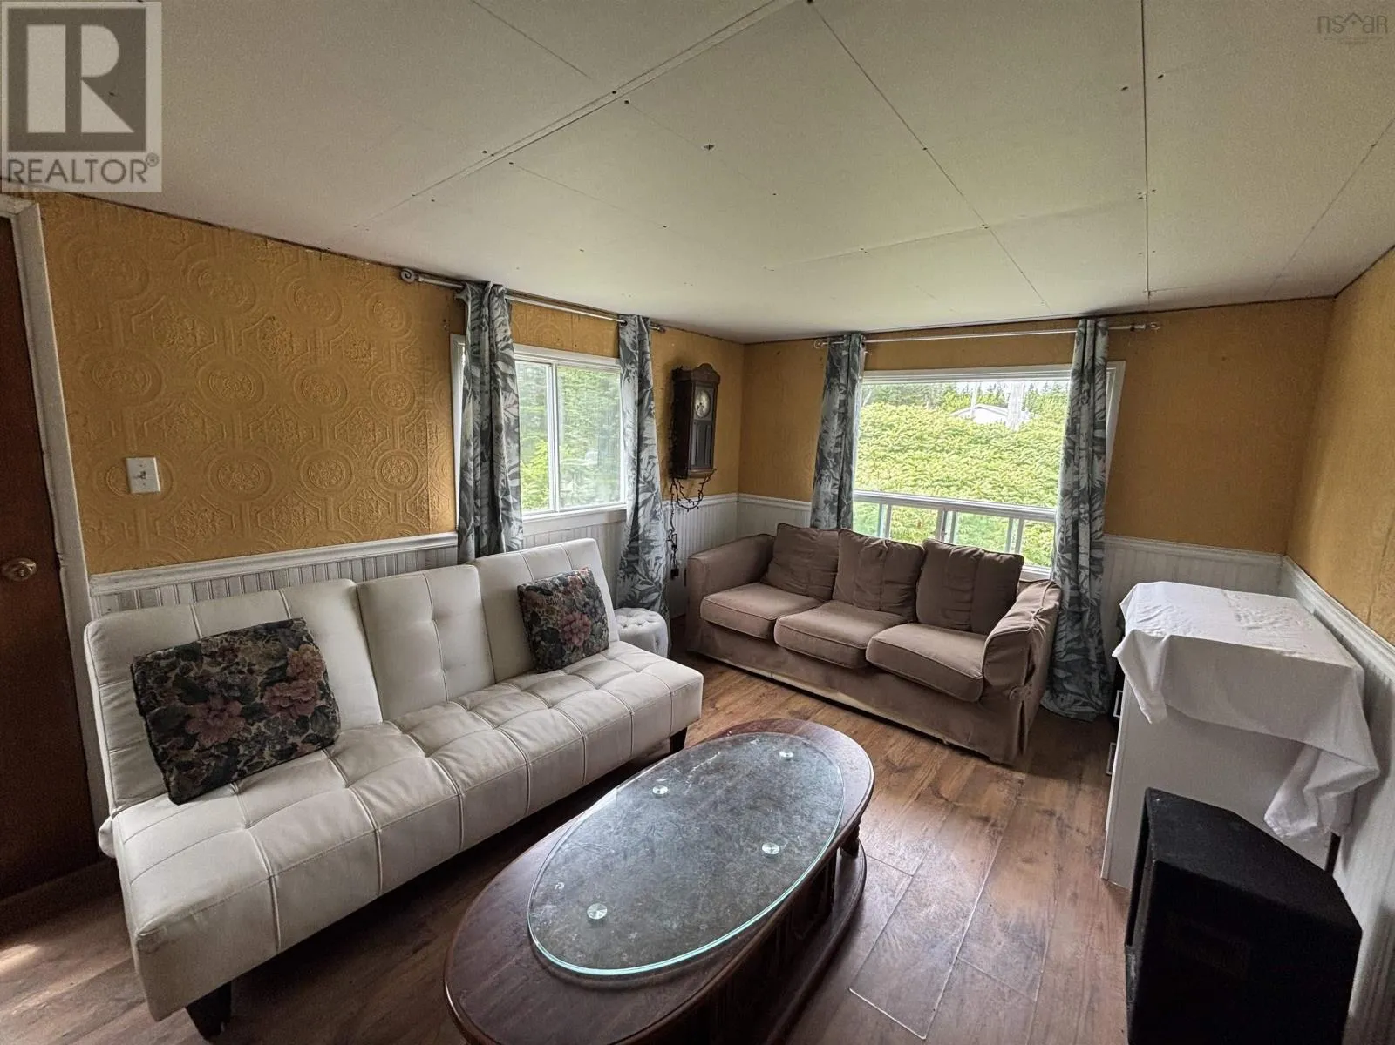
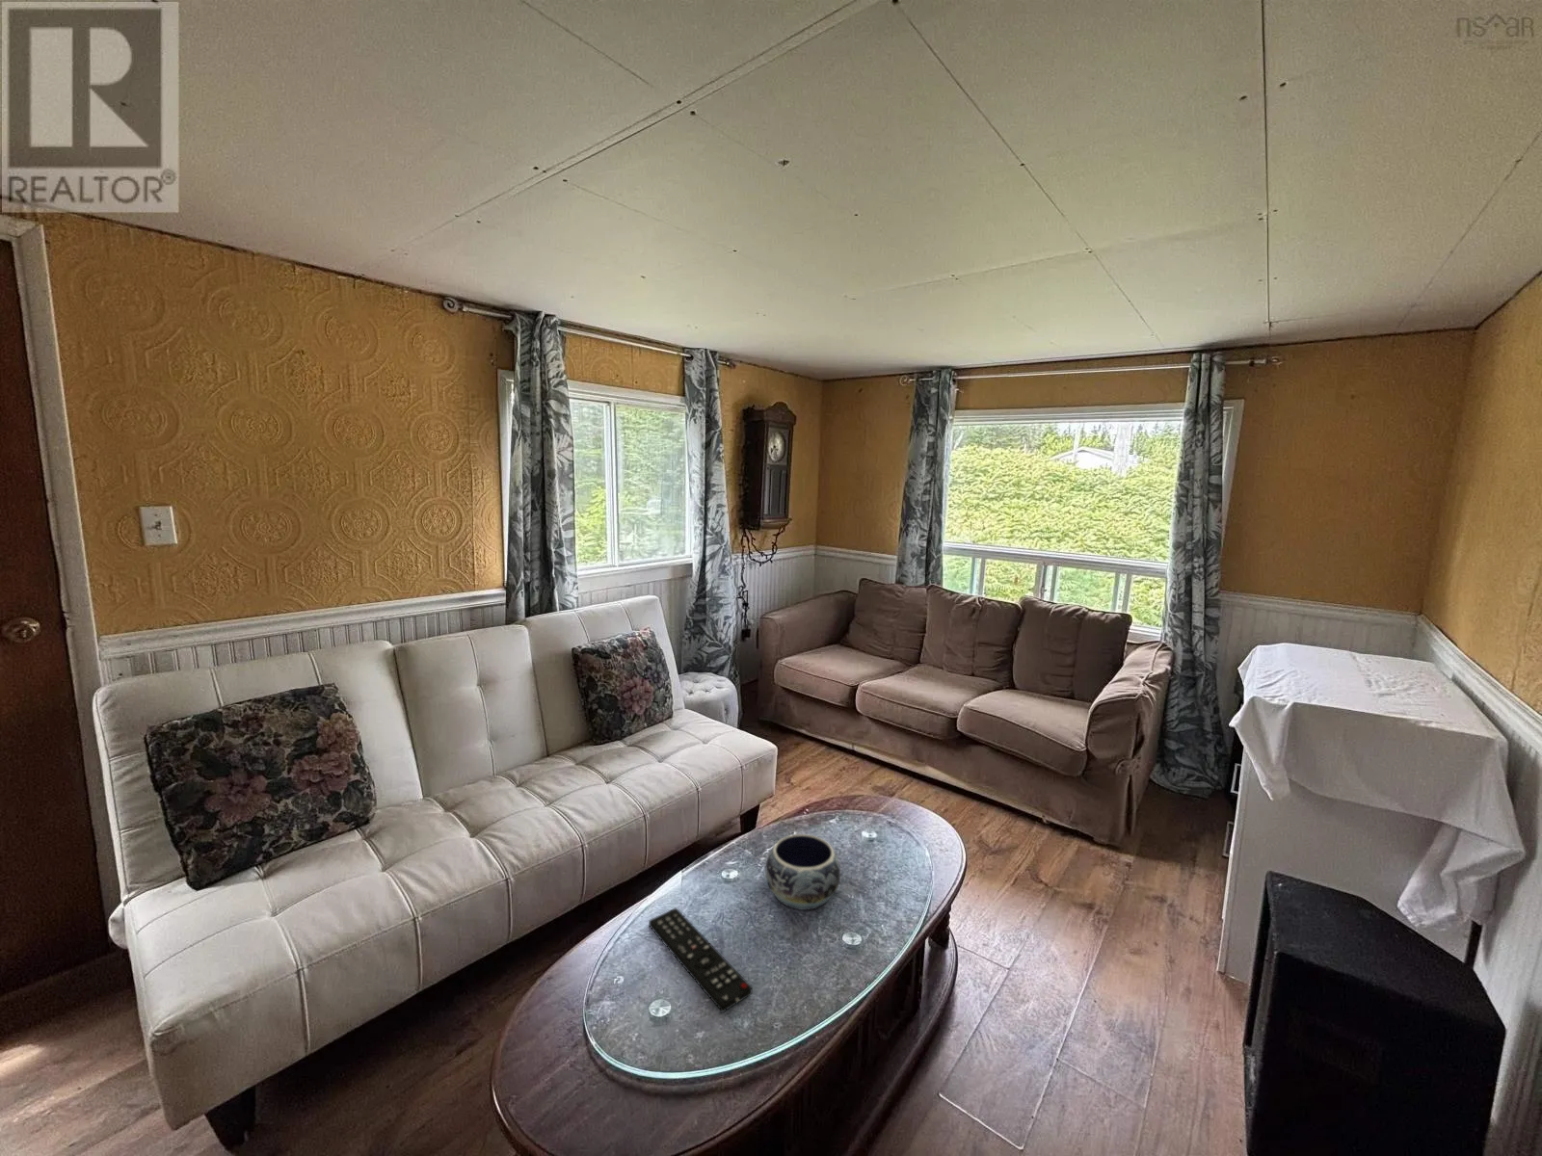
+ remote control [647,907,753,1014]
+ decorative bowl [765,833,841,911]
